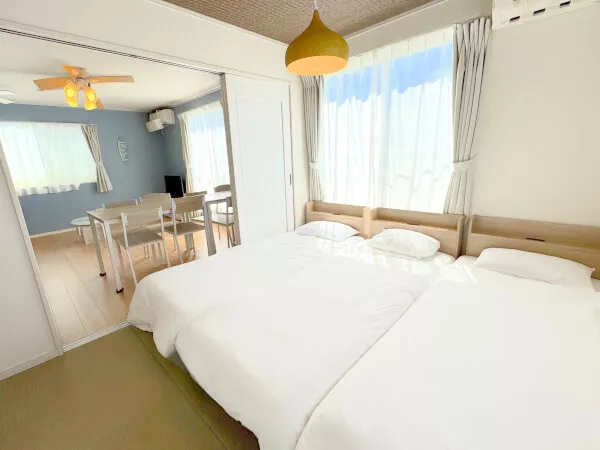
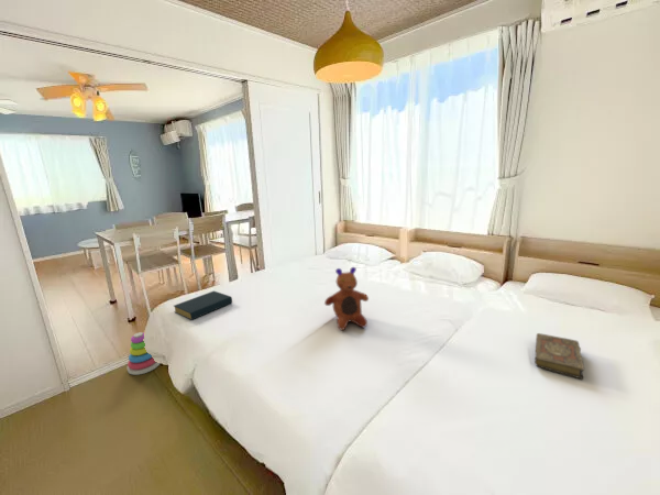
+ book [534,332,585,381]
+ hardback book [173,290,233,321]
+ stacking toy [127,331,161,376]
+ toy [323,266,370,331]
